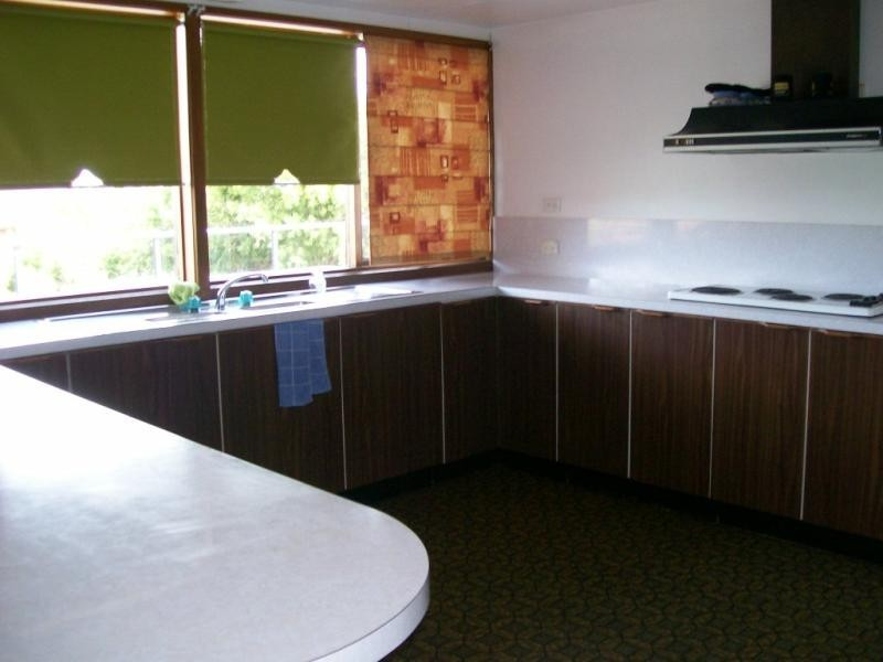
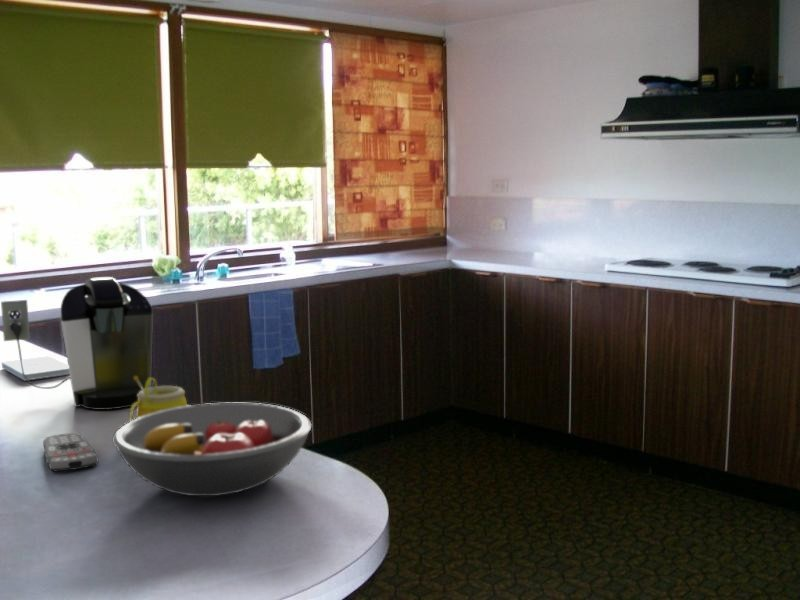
+ coffee maker [0,276,154,411]
+ fruit bowl [111,402,313,497]
+ notepad [1,355,70,382]
+ remote control [42,432,99,472]
+ mug [128,376,188,422]
